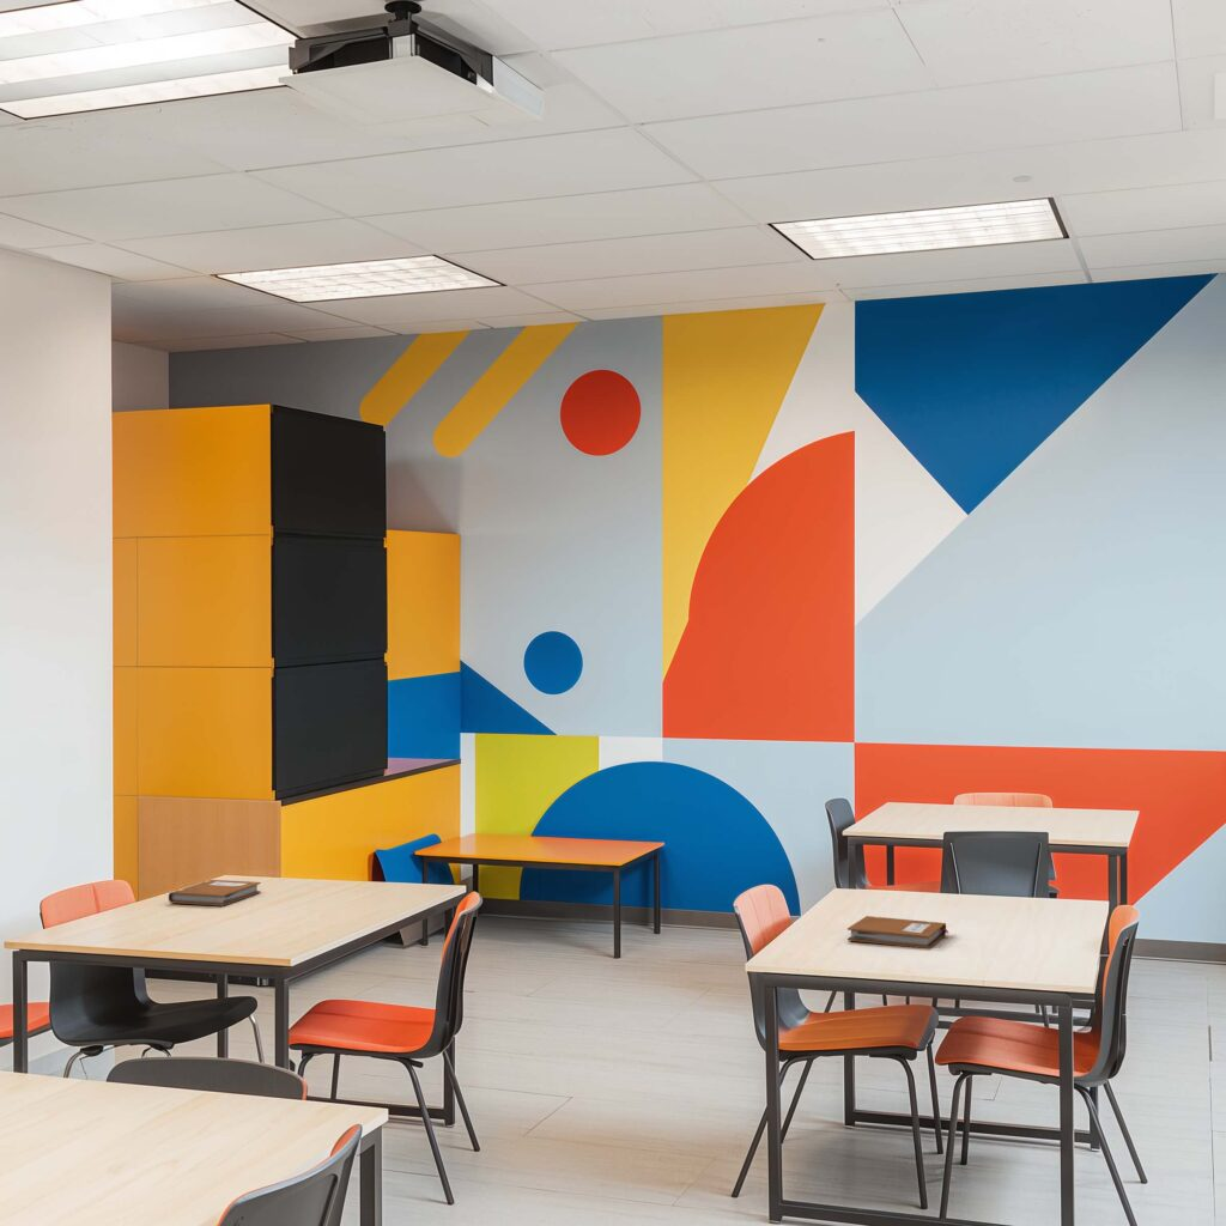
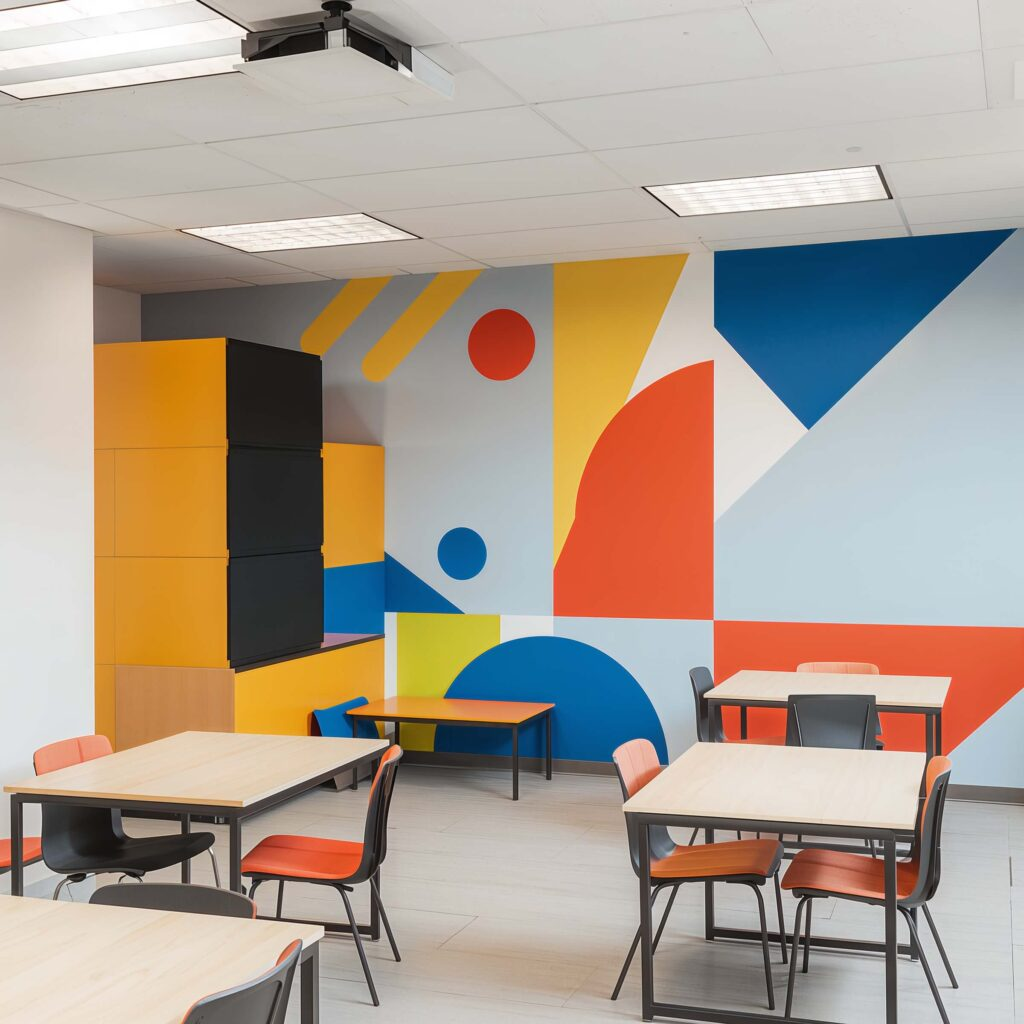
- notebook [168,879,262,908]
- notebook [846,915,949,949]
